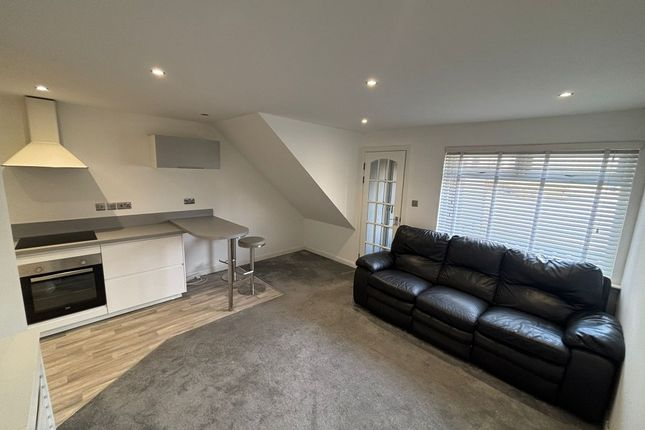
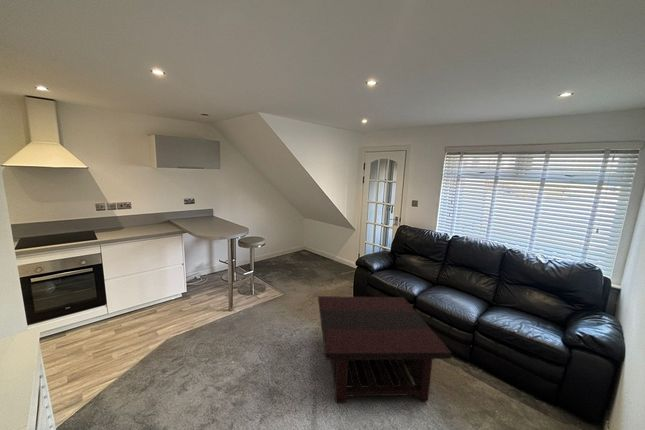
+ coffee table [317,295,453,404]
